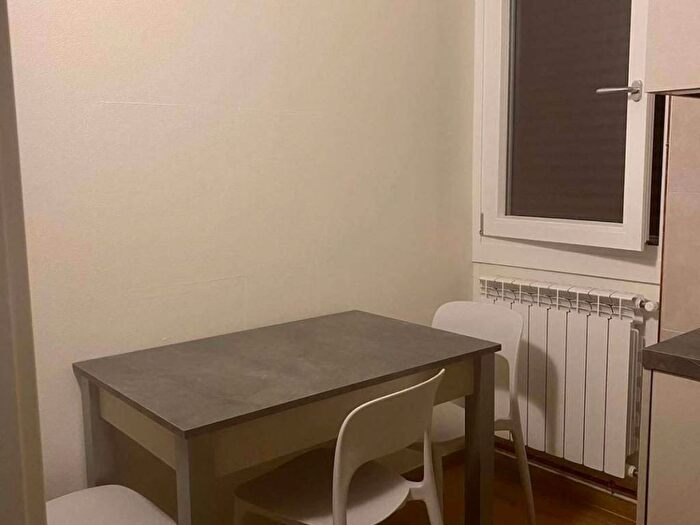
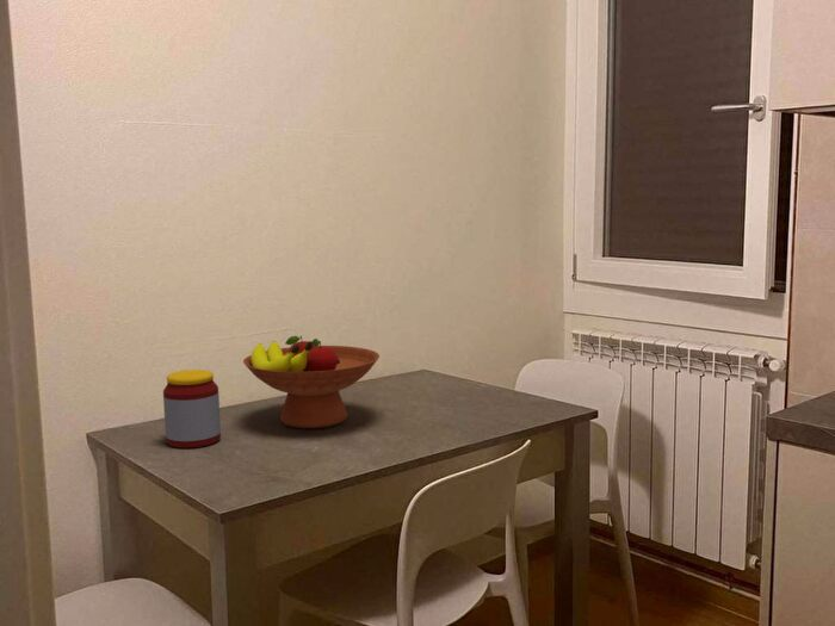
+ fruit bowl [242,335,381,429]
+ jar [162,368,222,450]
